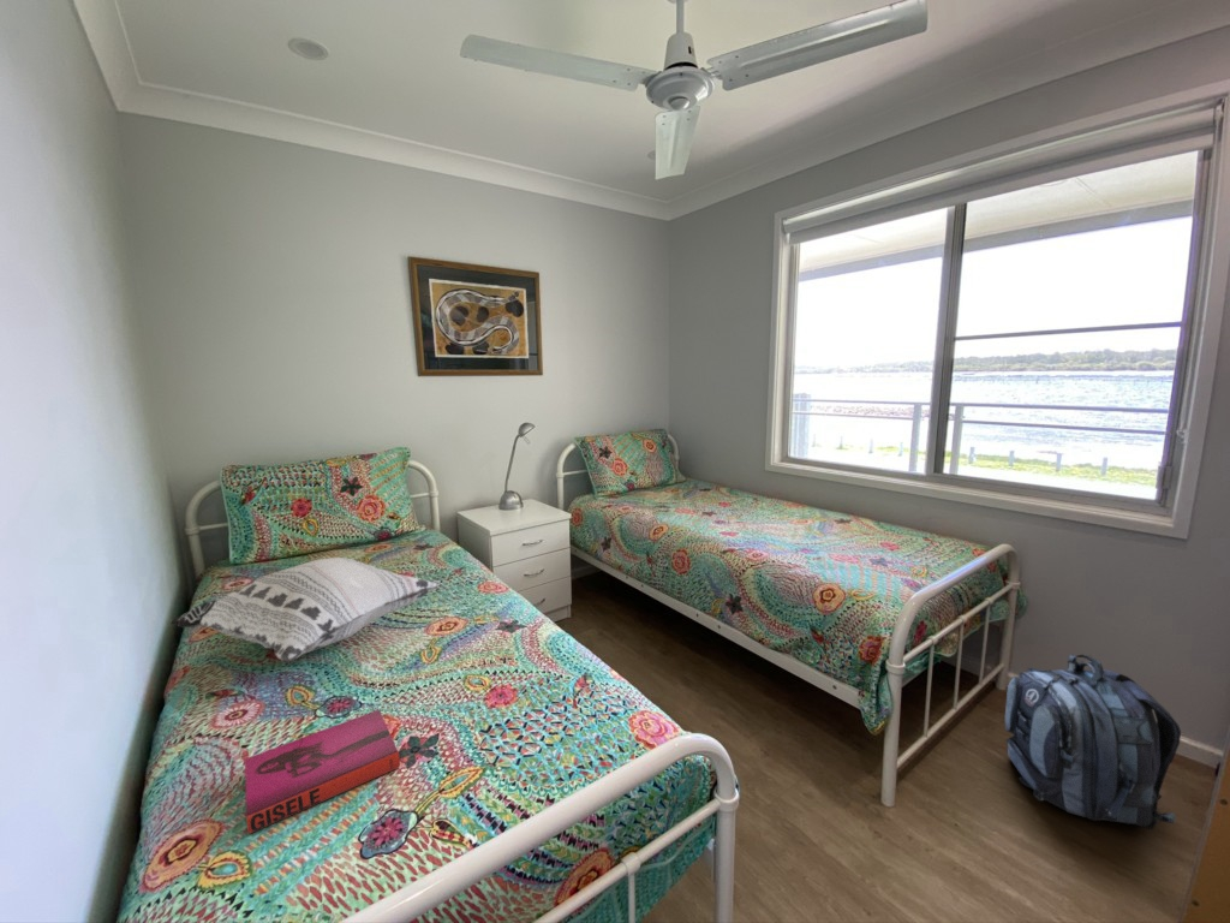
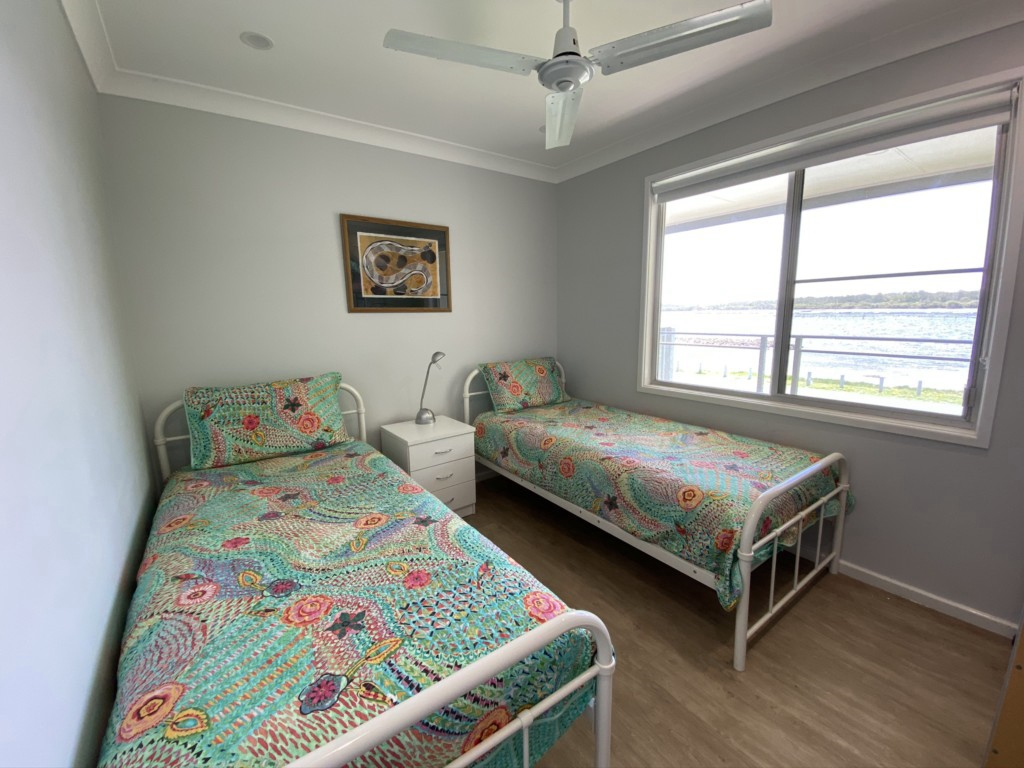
- decorative pillow [169,556,441,665]
- backpack [1004,653,1182,830]
- hardback book [244,709,401,835]
